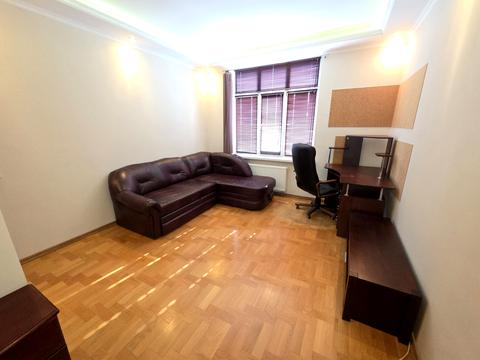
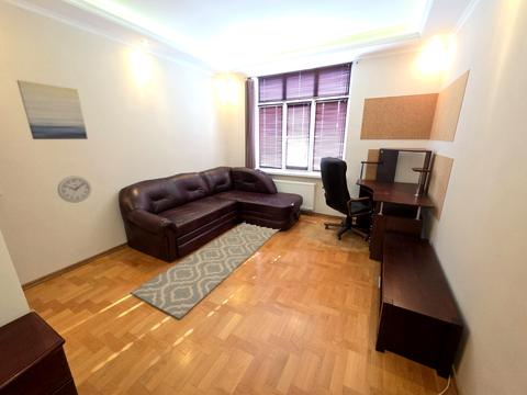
+ wall art [15,79,89,140]
+ rug [130,222,280,320]
+ wall clock [57,174,92,204]
